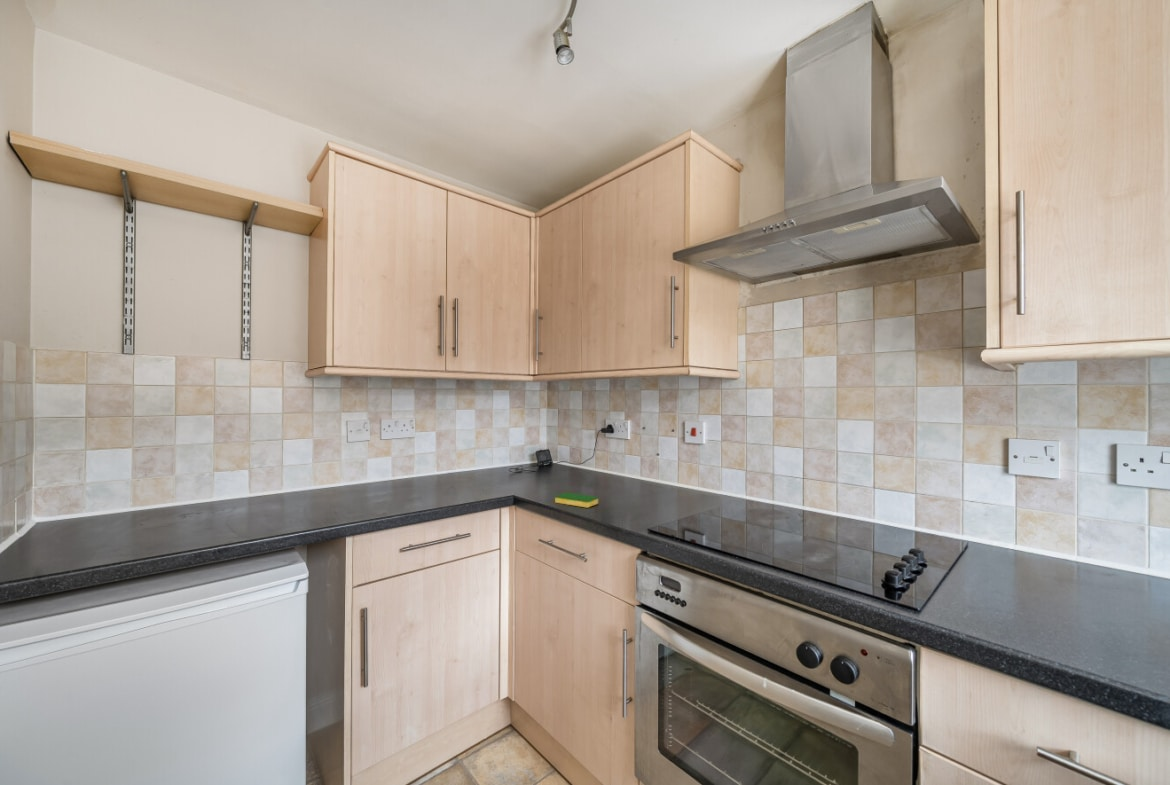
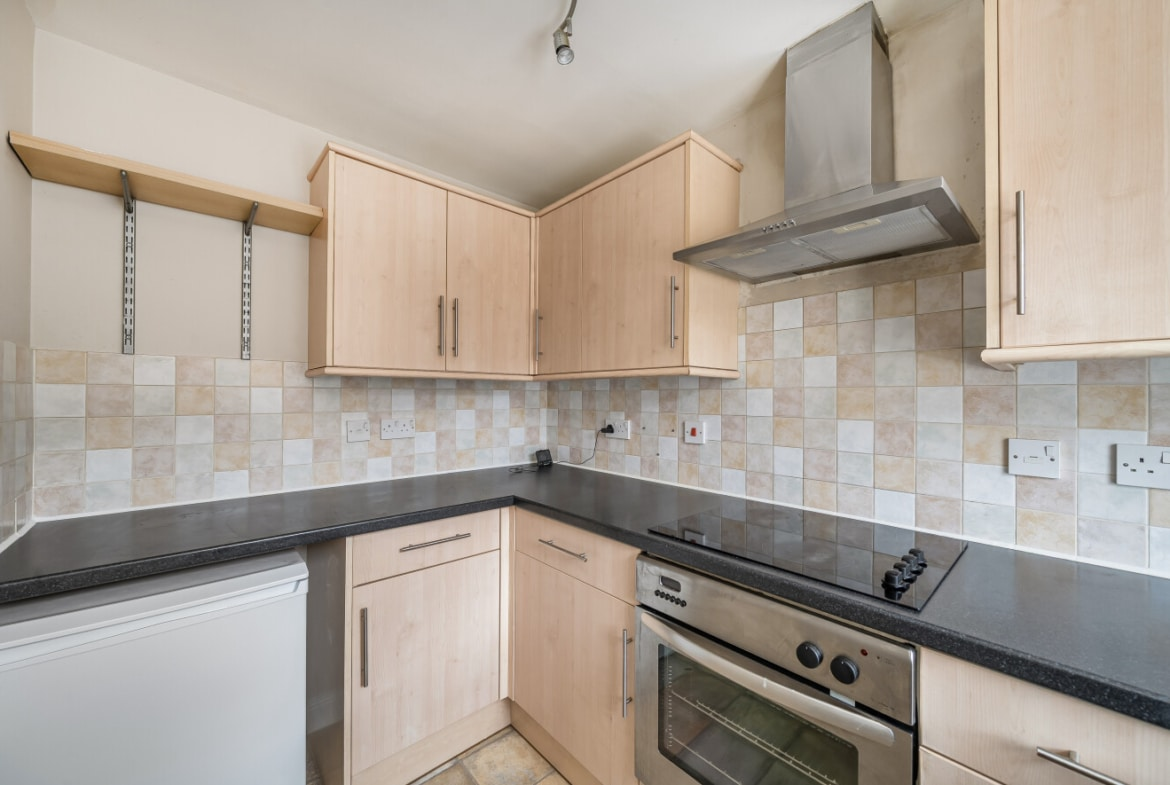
- dish sponge [554,491,599,509]
